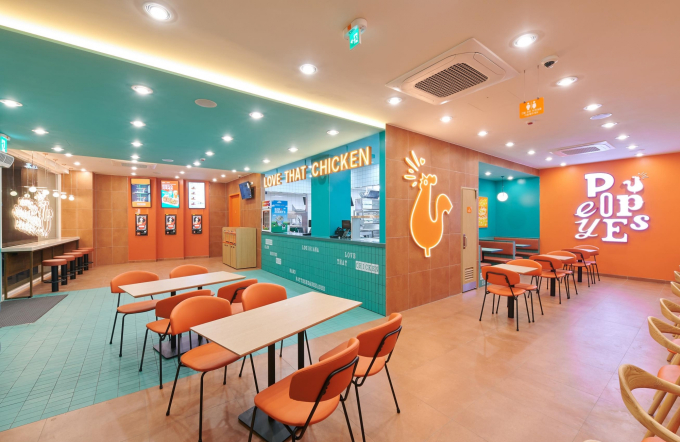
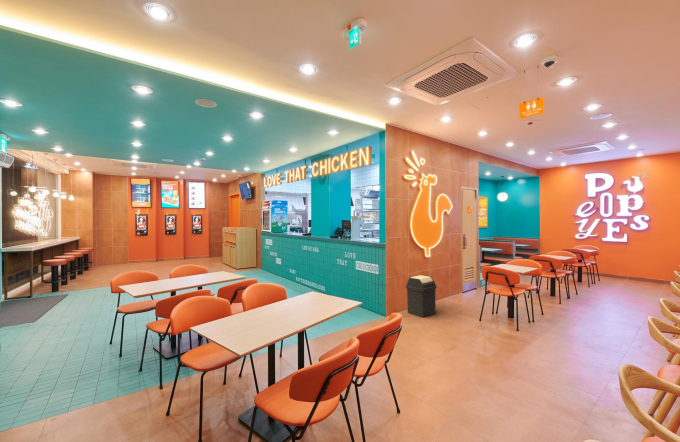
+ trash bin [405,274,438,318]
